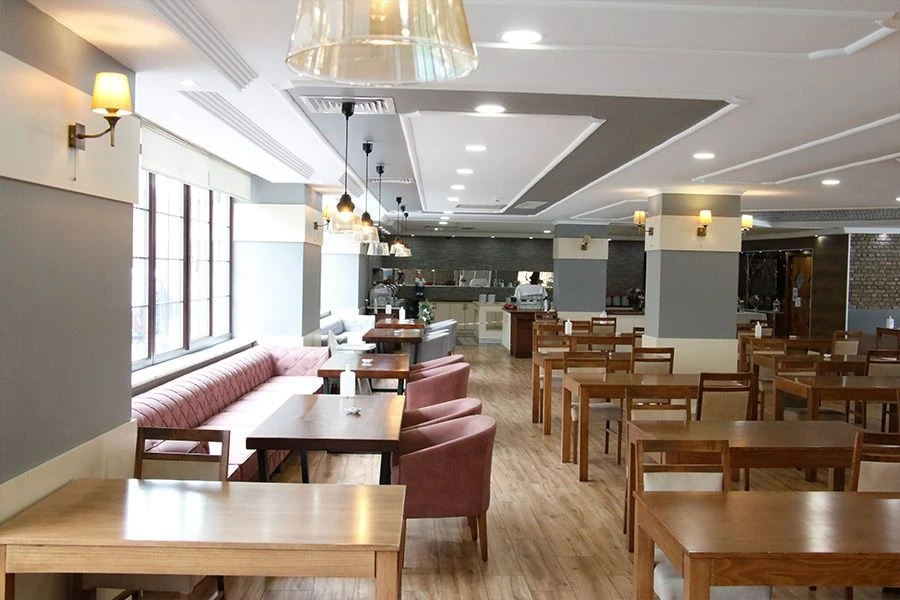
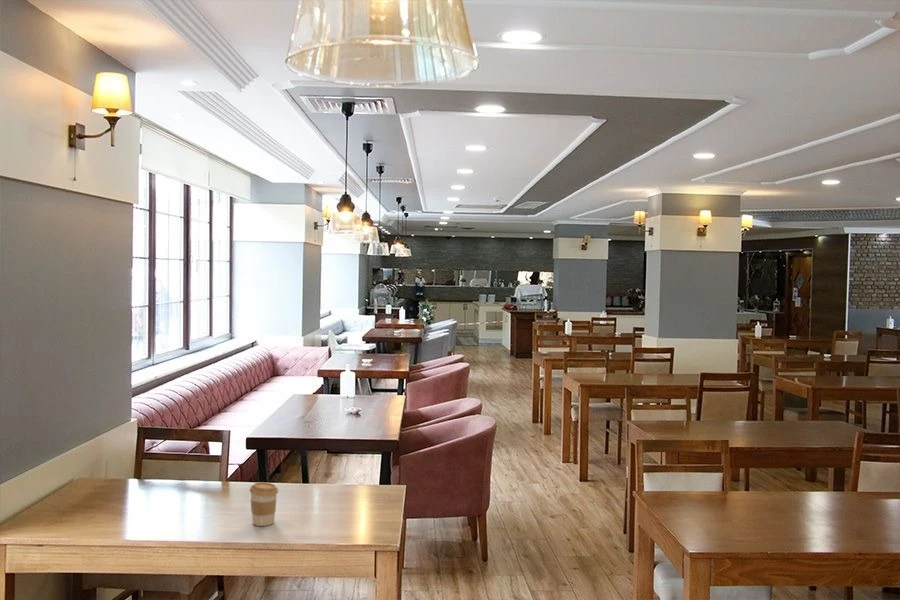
+ coffee cup [249,481,279,527]
